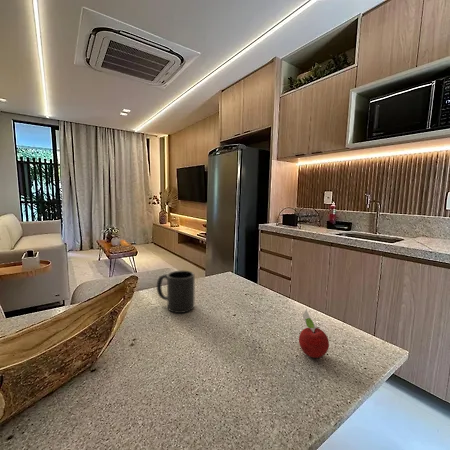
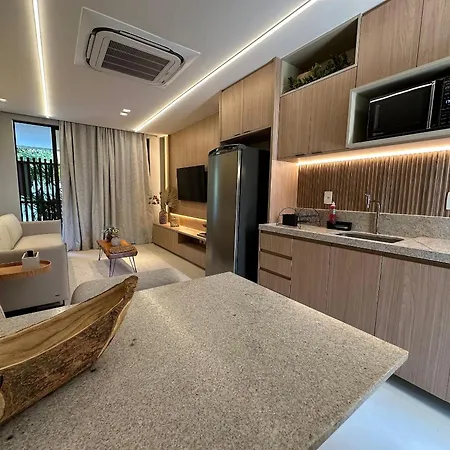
- mug [156,270,195,314]
- fruit [298,308,330,359]
